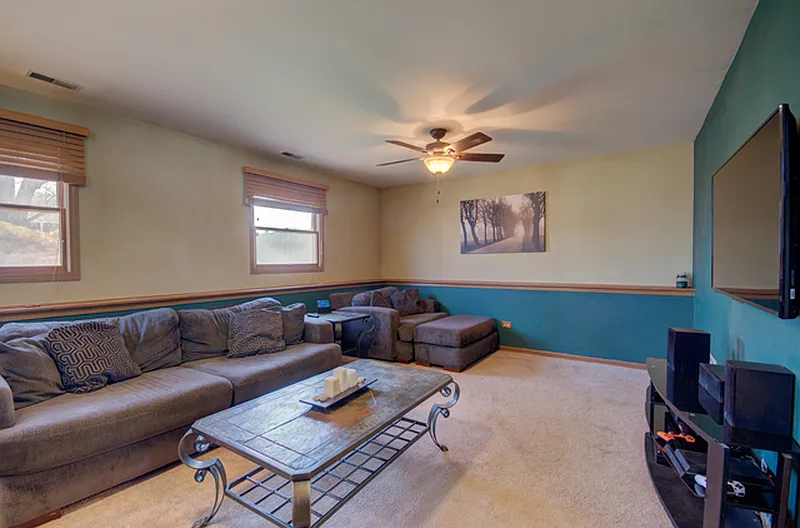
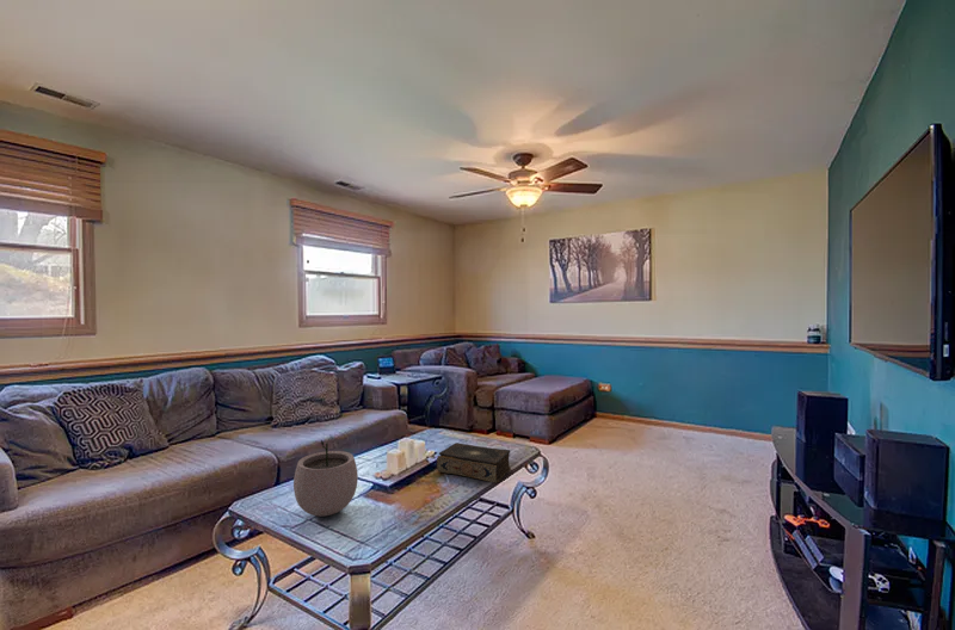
+ plant pot [292,437,359,518]
+ book [436,441,512,484]
